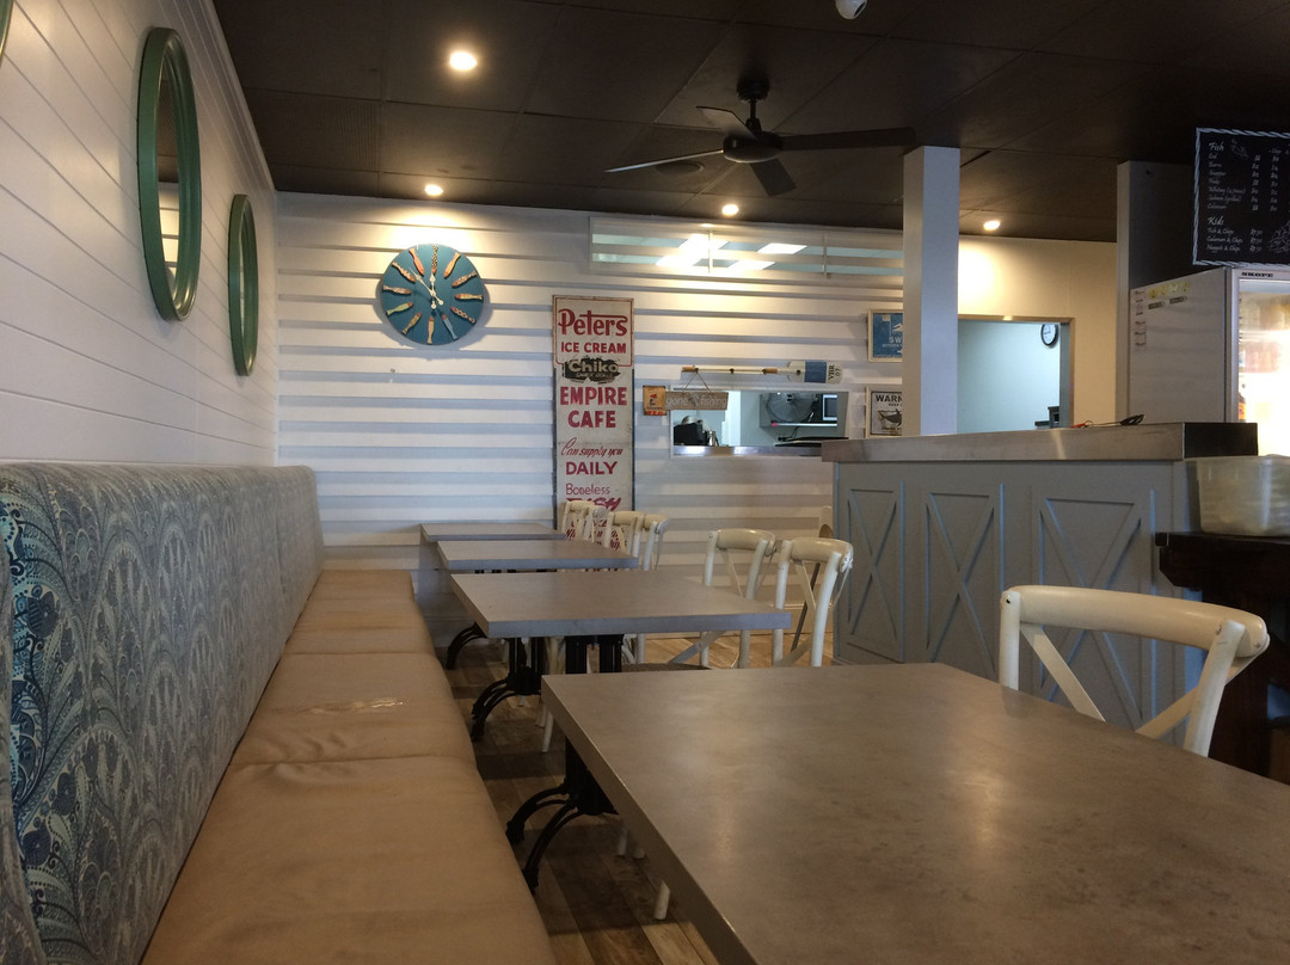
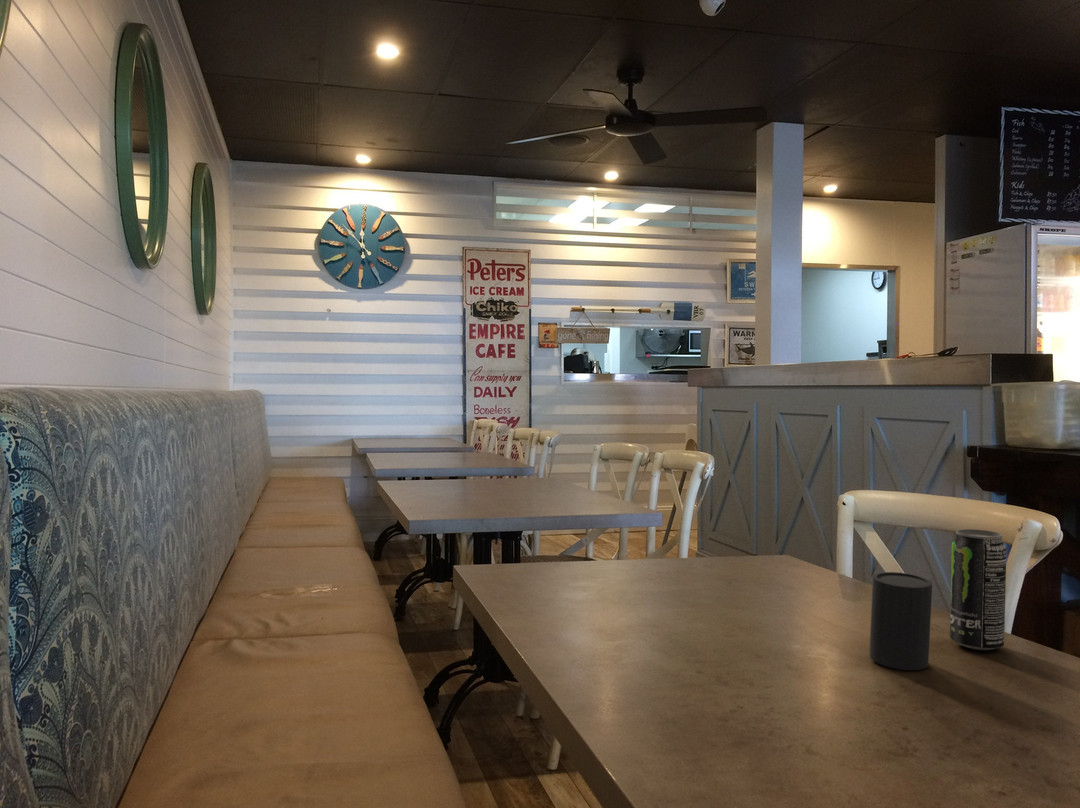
+ beverage can [949,528,1007,651]
+ cup [868,571,933,671]
